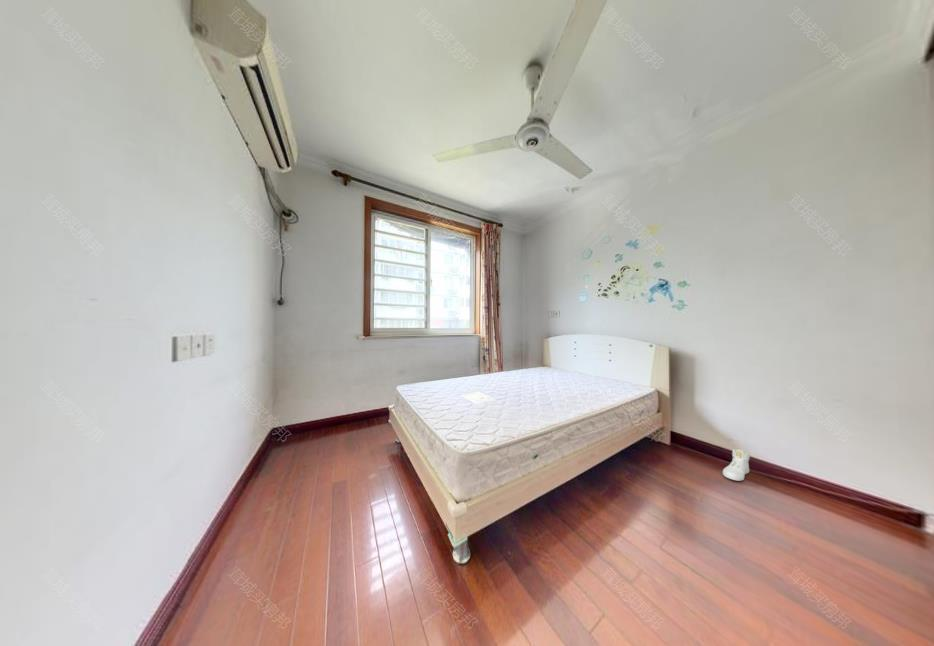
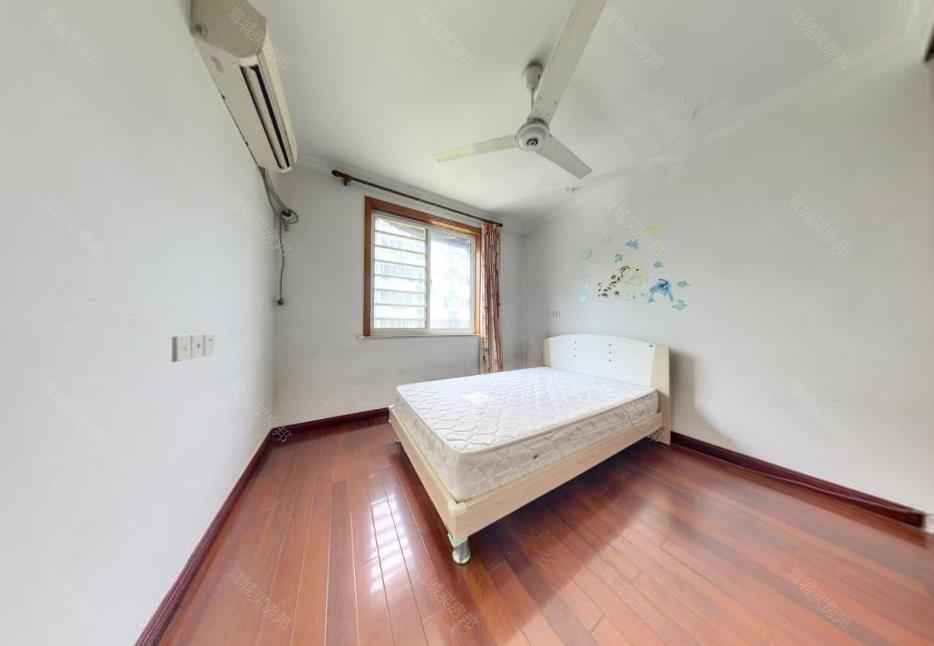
- sneaker [722,448,751,482]
